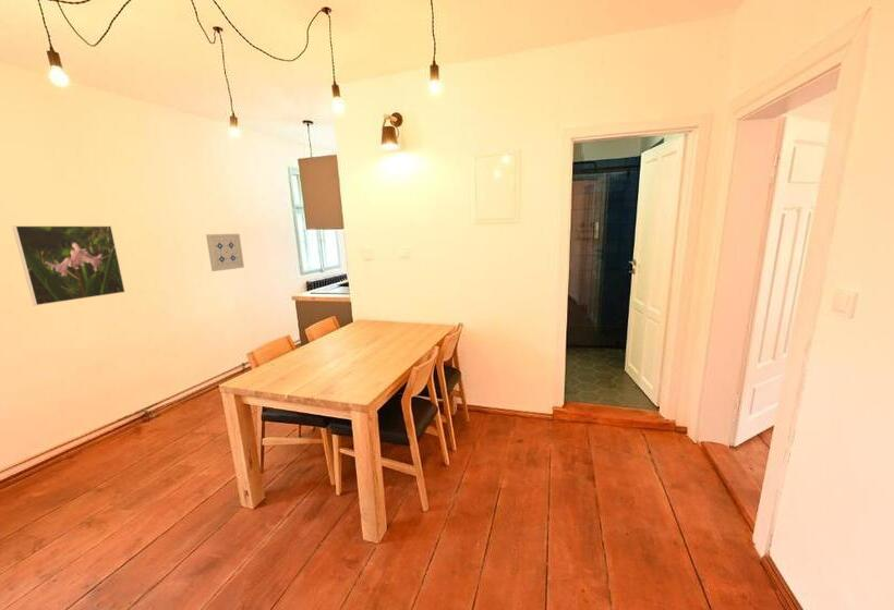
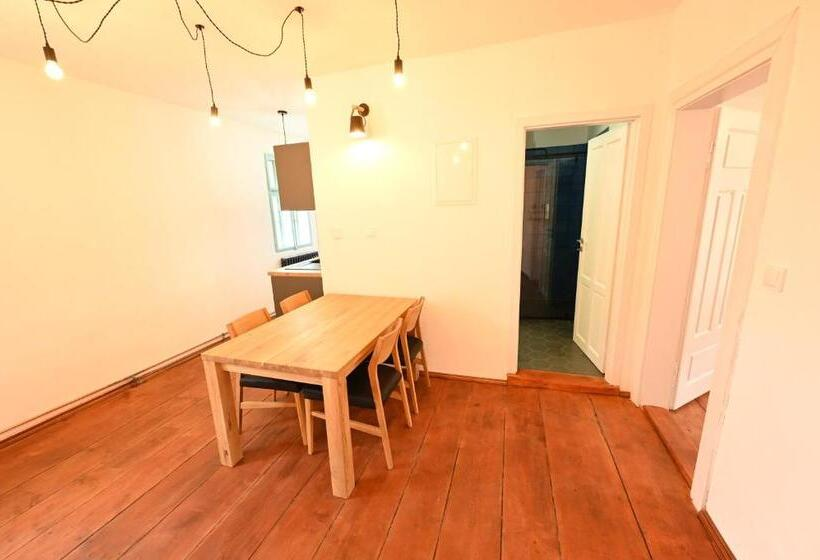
- wall art [205,233,245,272]
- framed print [11,224,126,306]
